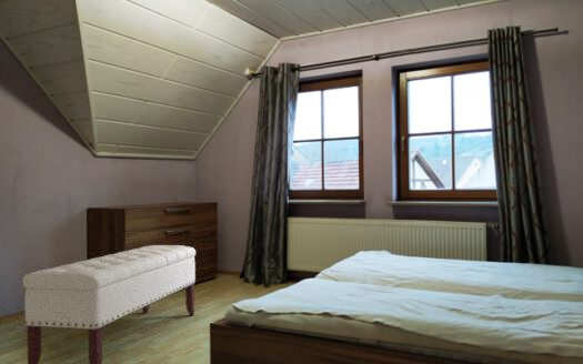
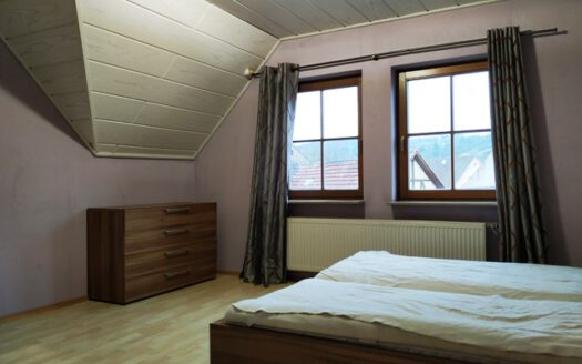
- bench [22,244,197,364]
